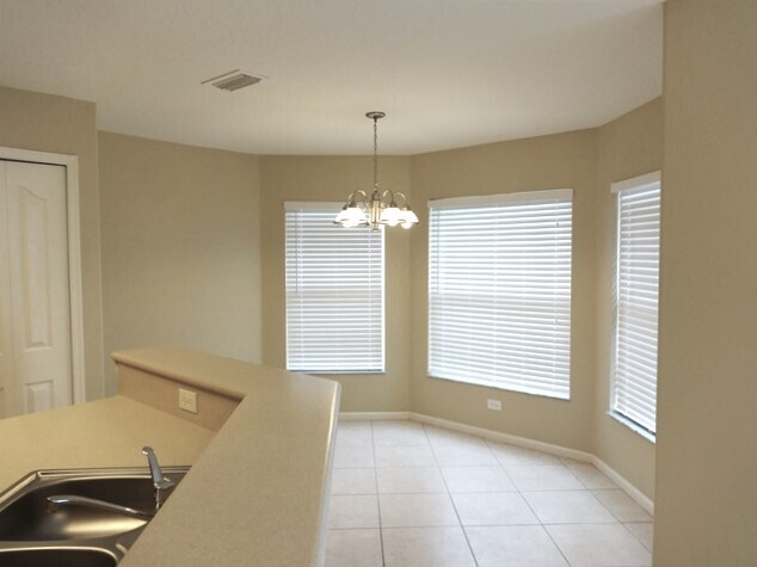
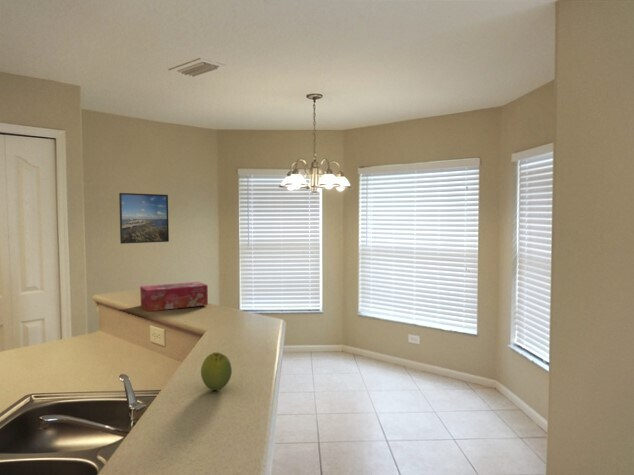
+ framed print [118,192,170,245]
+ tissue box [139,281,209,312]
+ fruit [200,351,233,391]
